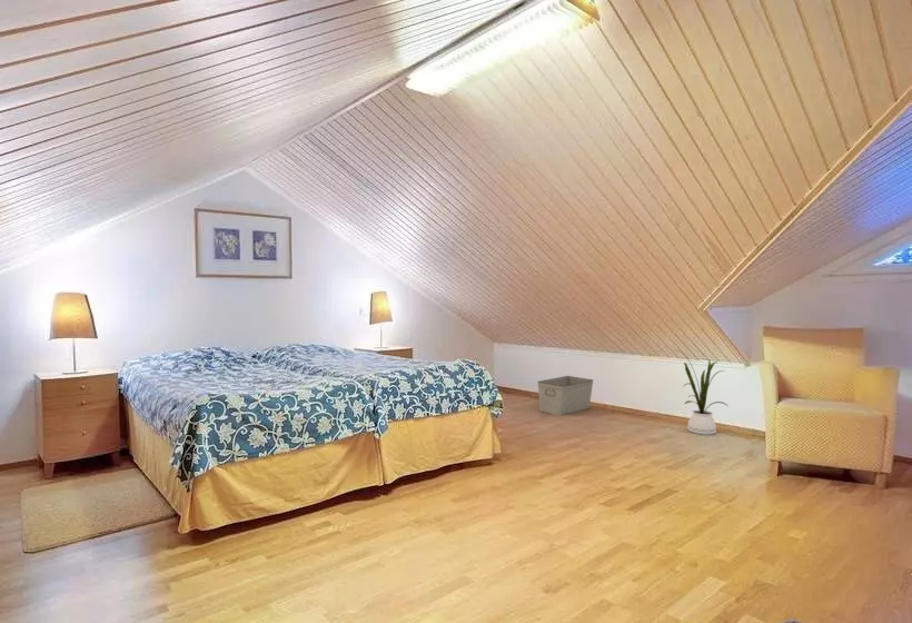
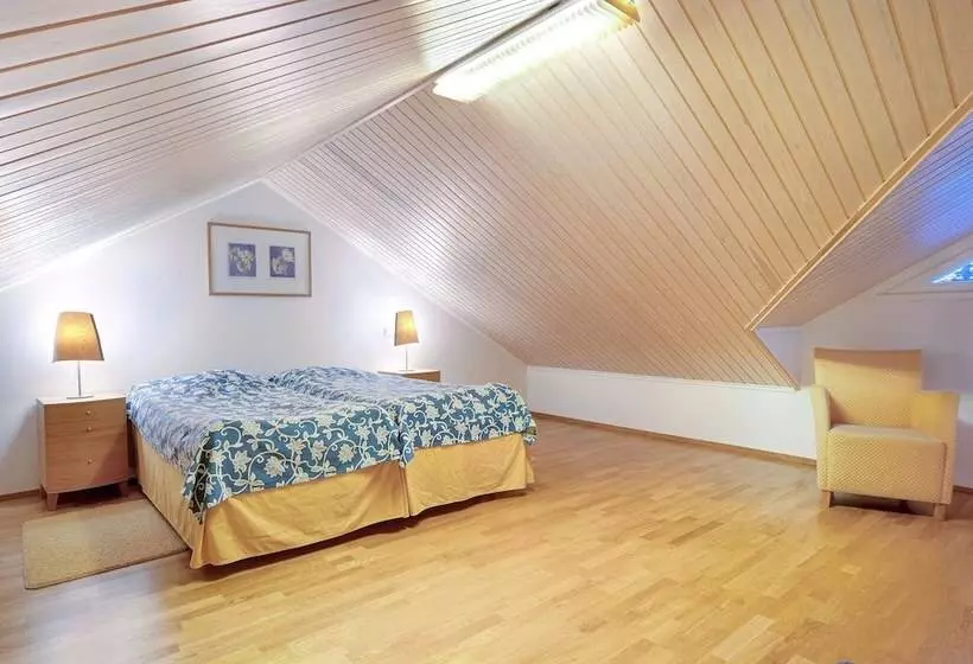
- house plant [673,348,727,436]
- storage bin [536,375,594,416]
